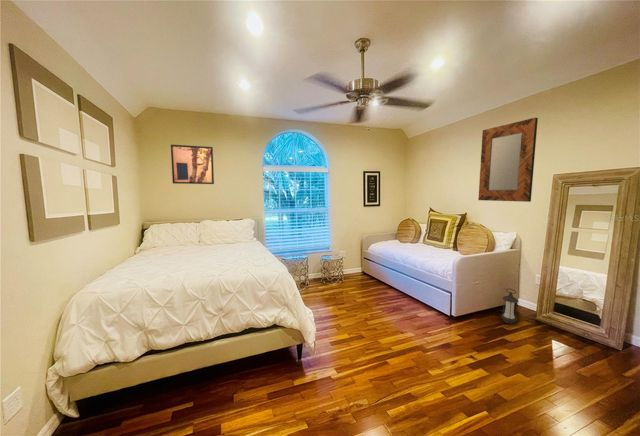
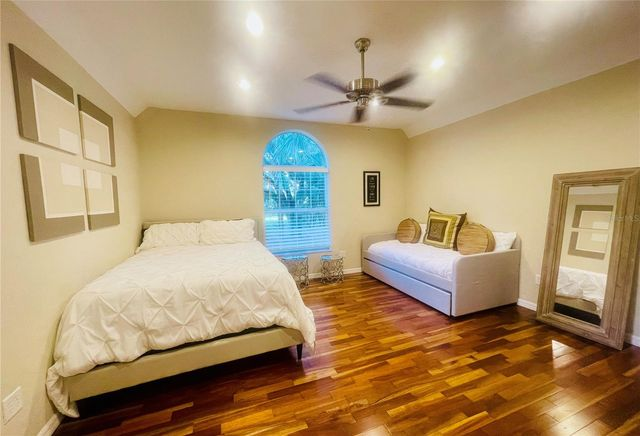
- home mirror [477,117,539,203]
- wall art [170,144,215,185]
- lantern [500,288,519,325]
